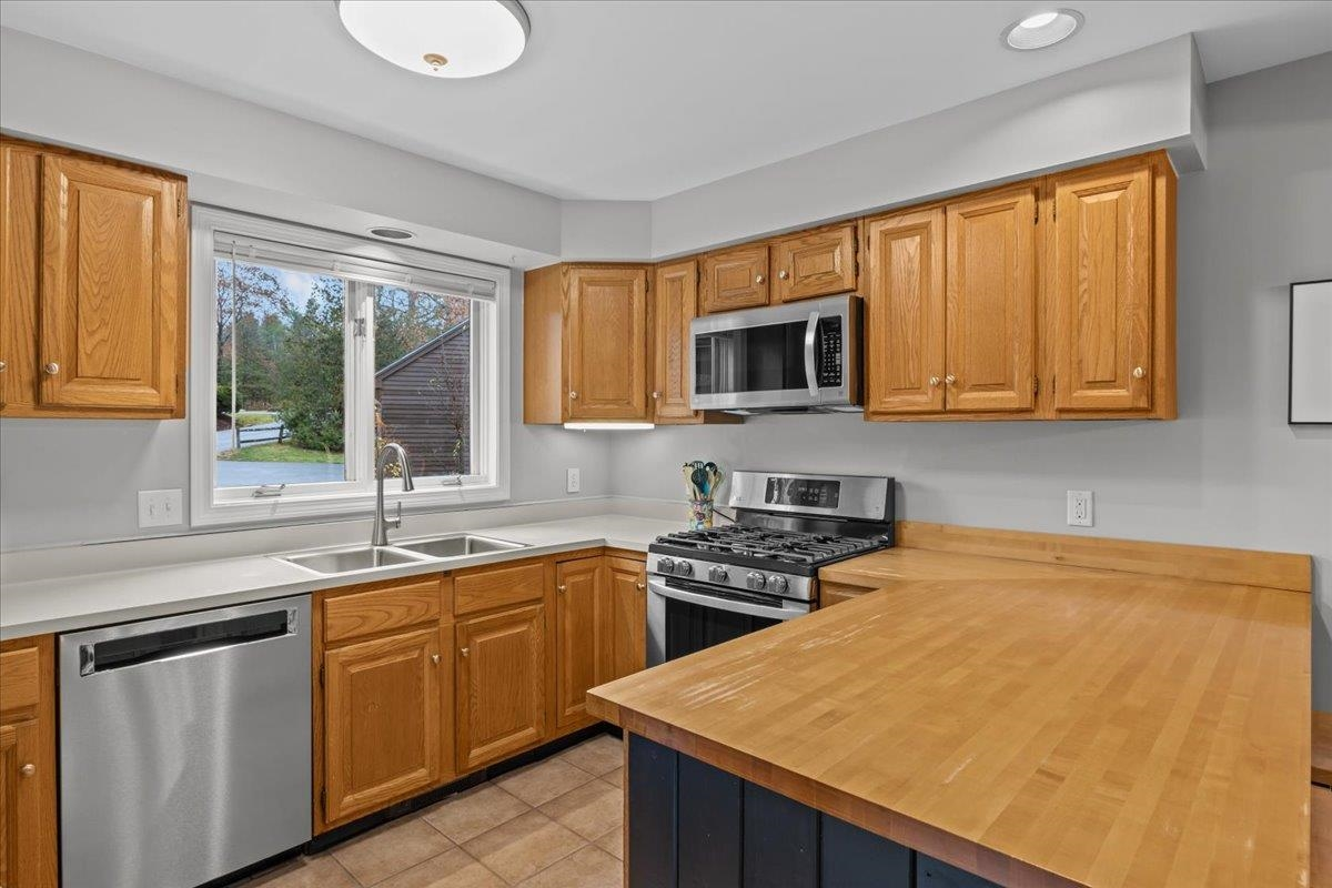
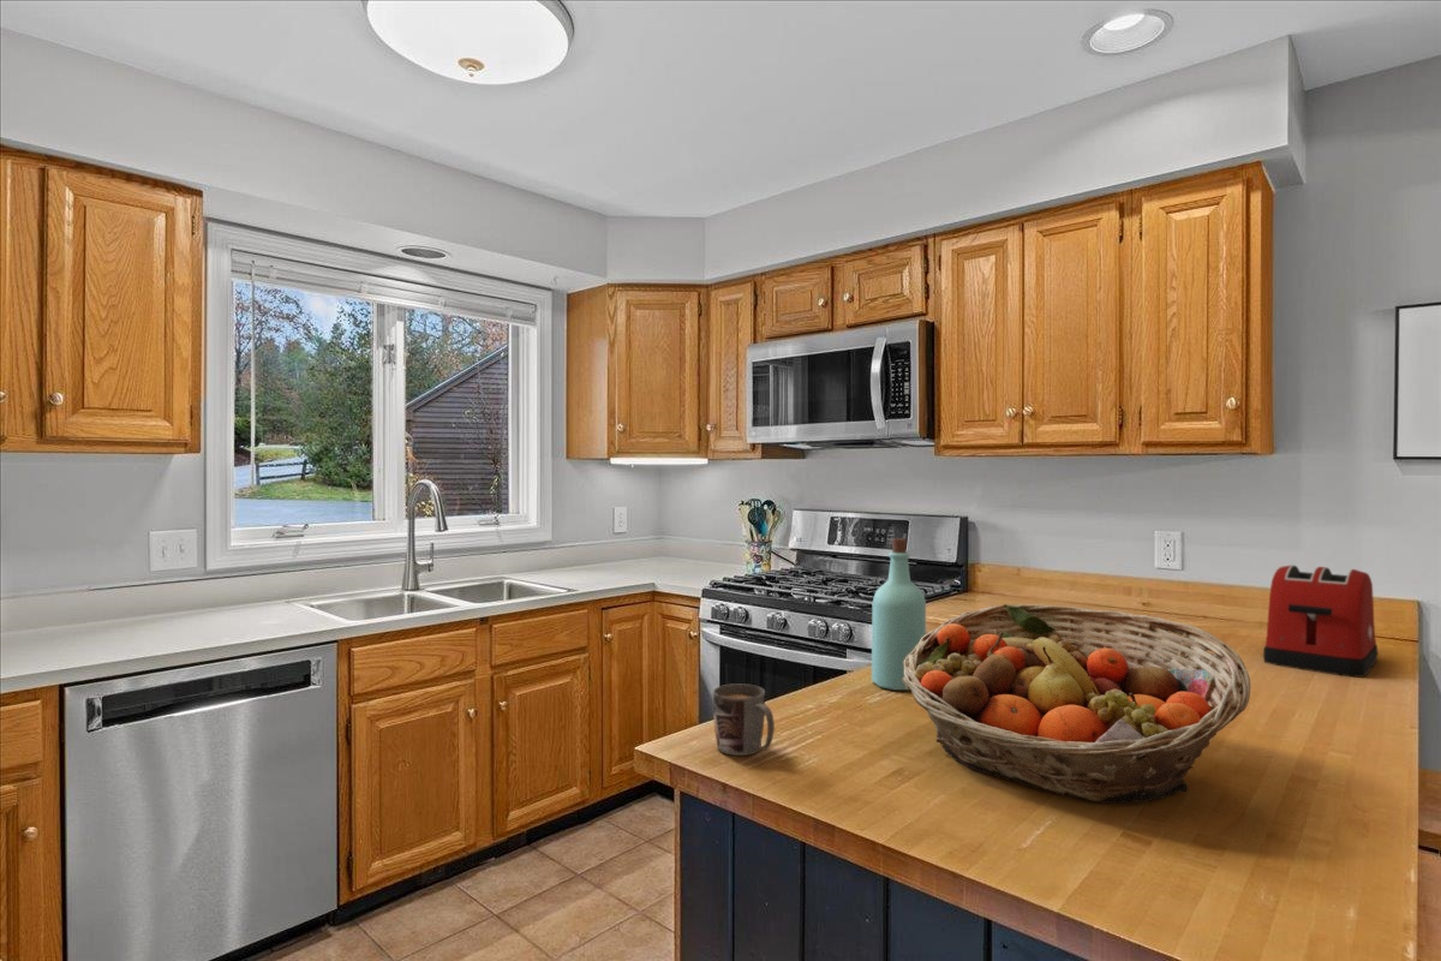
+ fruit basket [902,603,1251,804]
+ mug [712,684,776,757]
+ bottle [871,537,927,692]
+ toaster [1262,563,1379,679]
